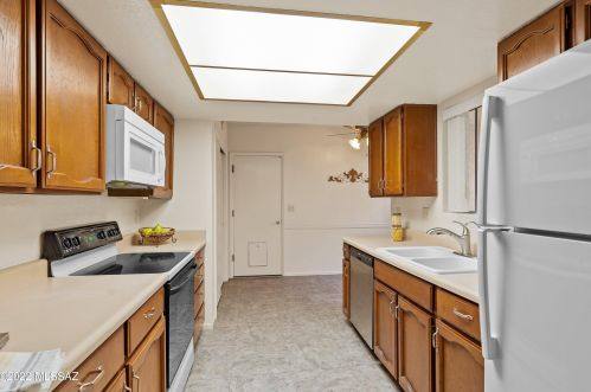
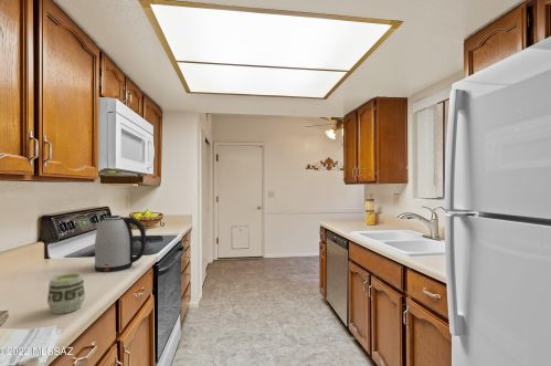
+ cup [46,272,86,315]
+ kettle [94,215,147,273]
